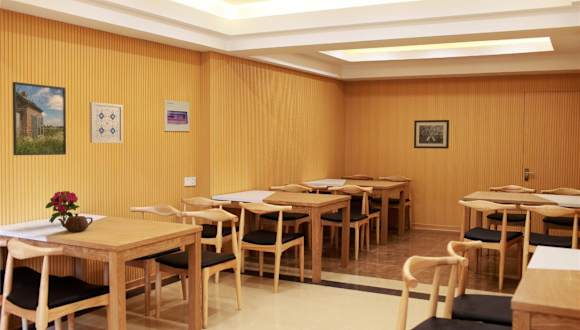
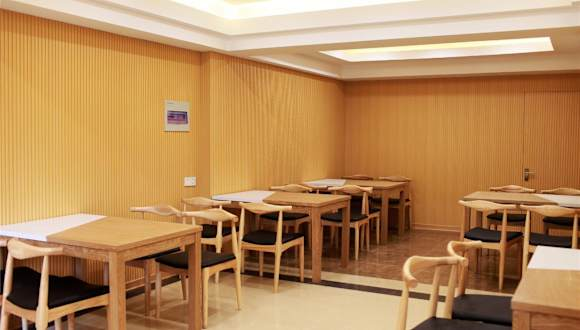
- wall art [413,119,450,150]
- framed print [12,81,67,156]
- flower [45,190,81,224]
- wall art [89,101,124,144]
- teapot [57,213,94,233]
